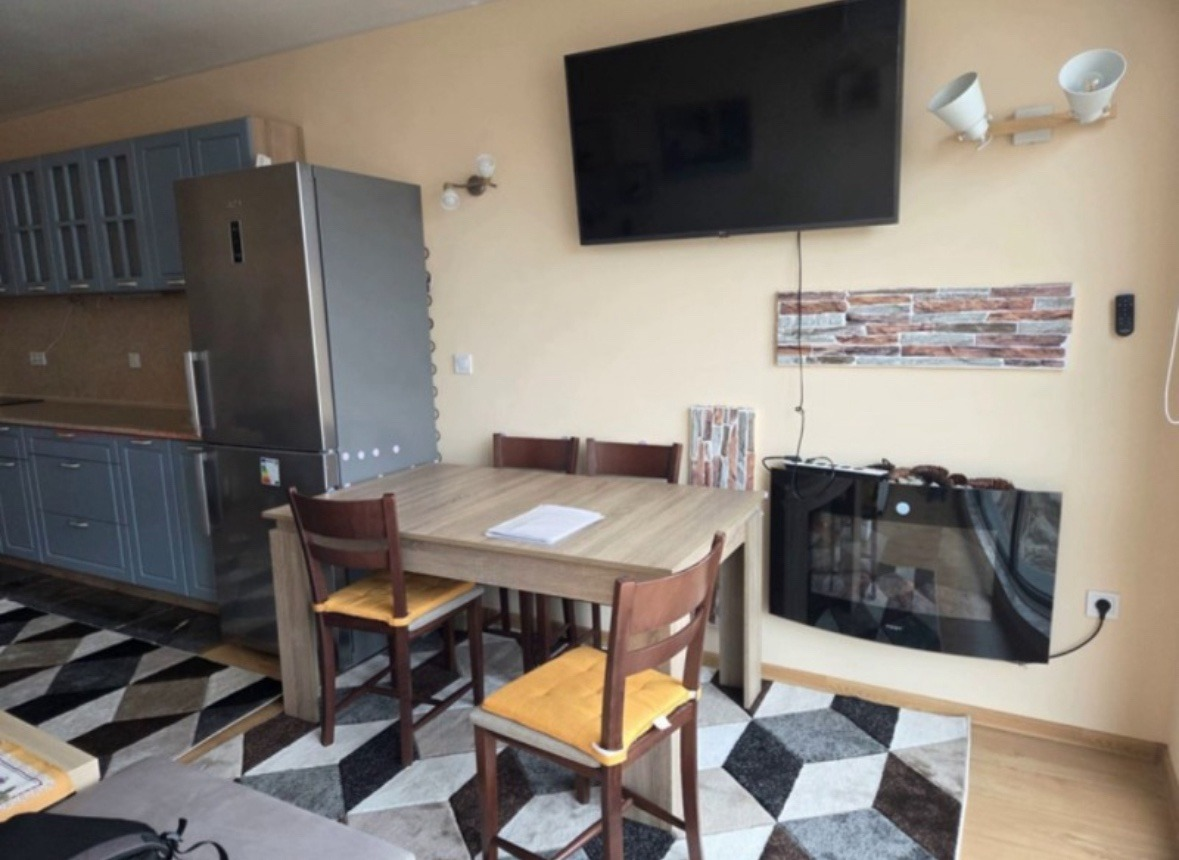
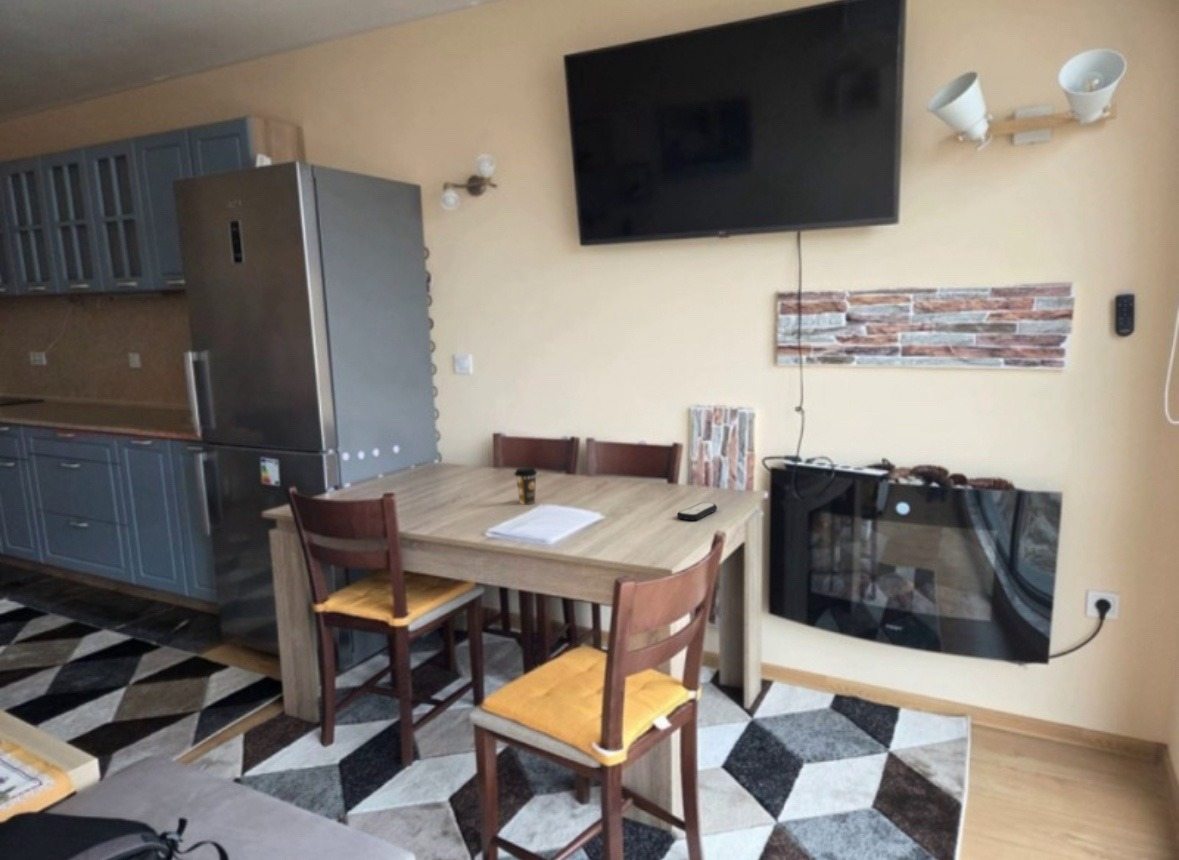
+ coffee cup [513,466,538,506]
+ remote control [676,502,718,521]
